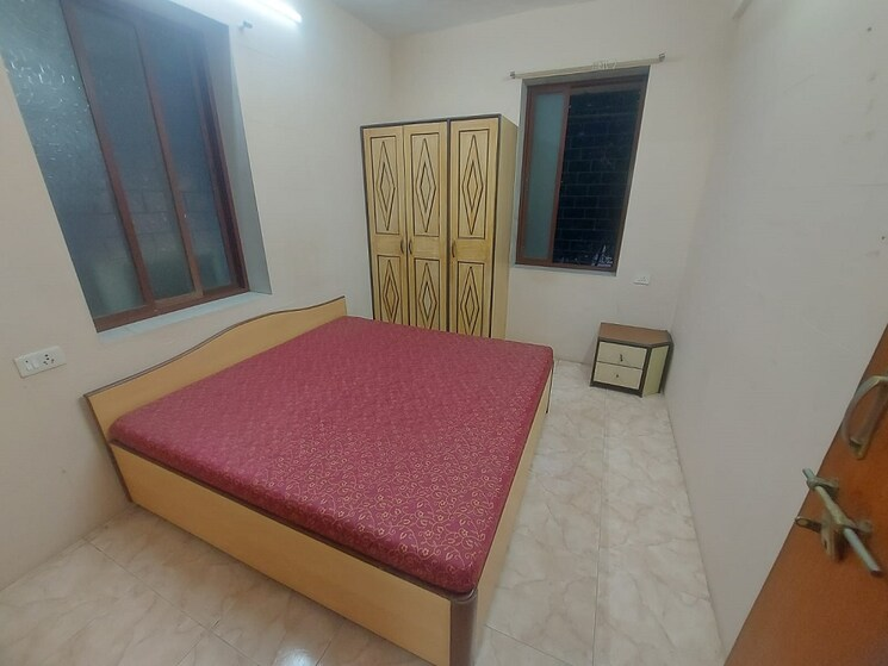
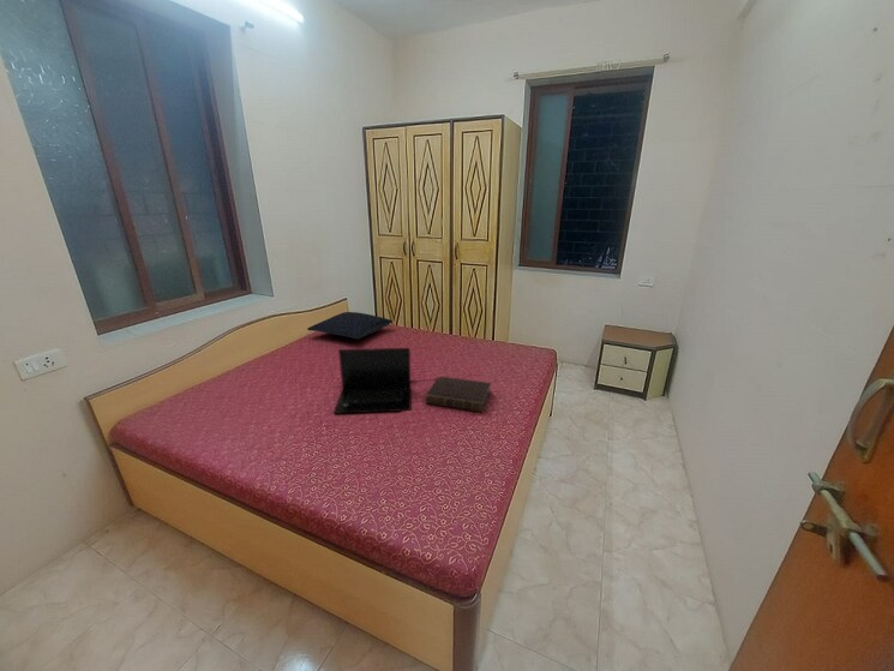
+ book [424,376,492,414]
+ pillow [306,311,394,340]
+ laptop [332,347,413,415]
